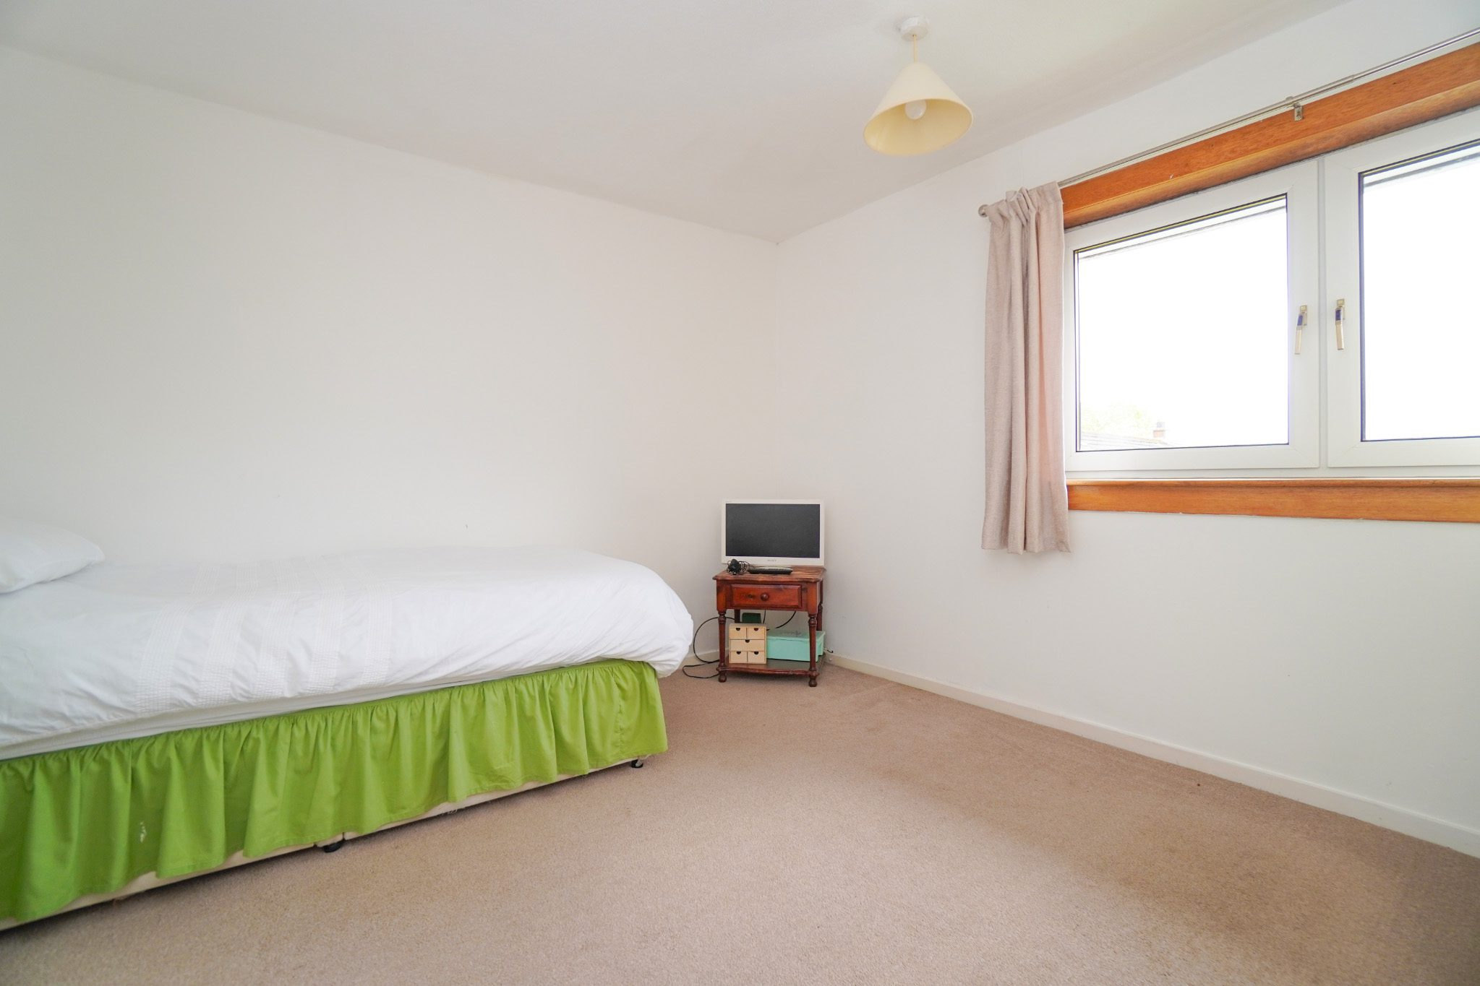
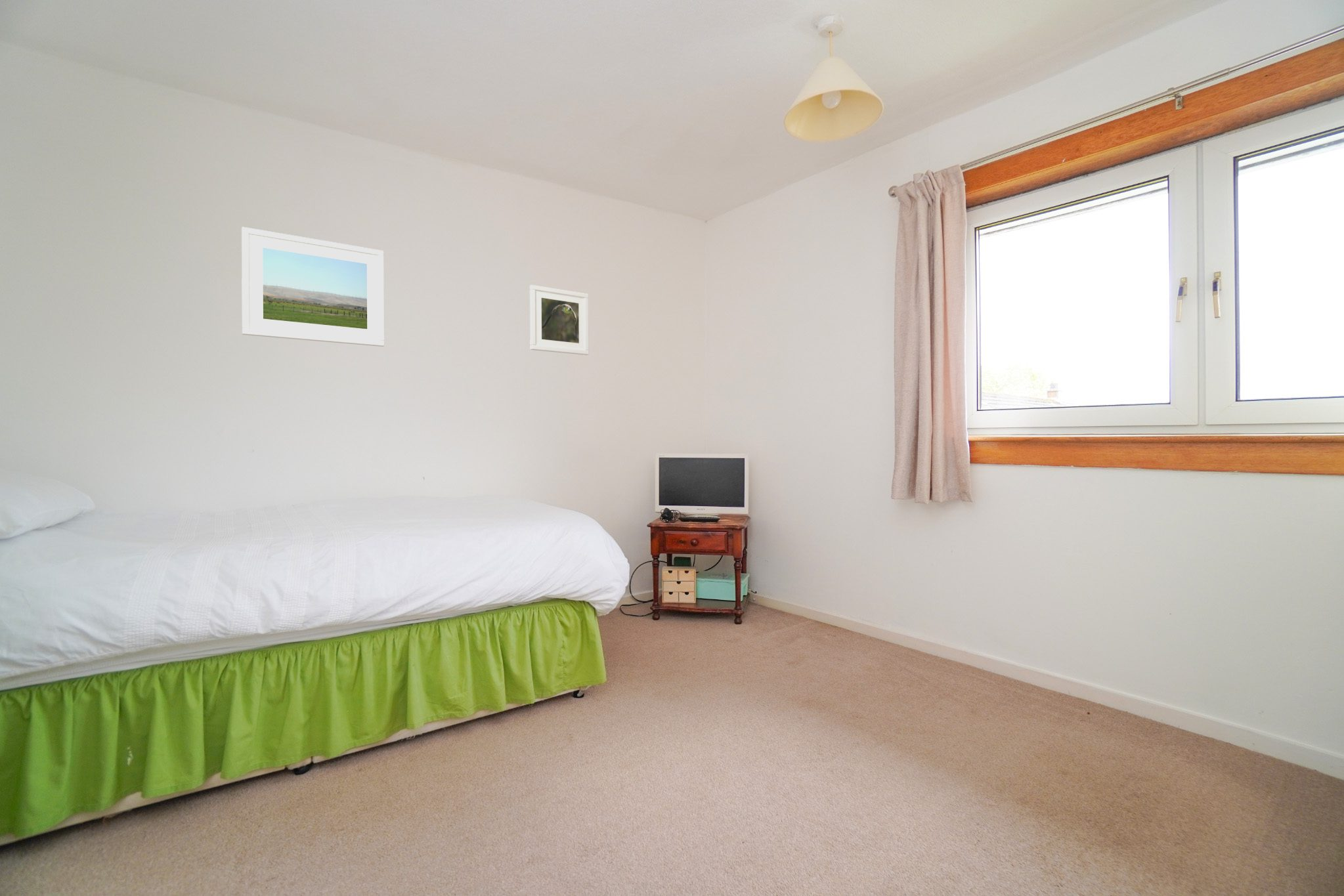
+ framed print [529,284,590,356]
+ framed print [241,226,385,347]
